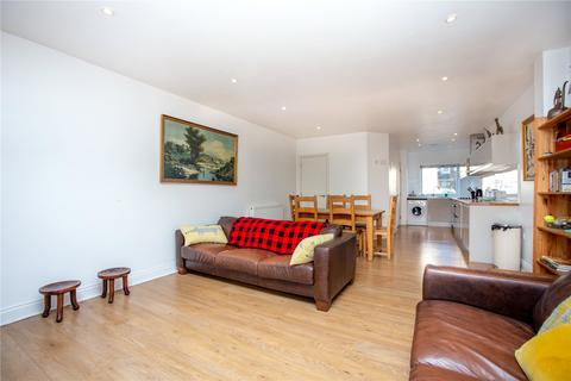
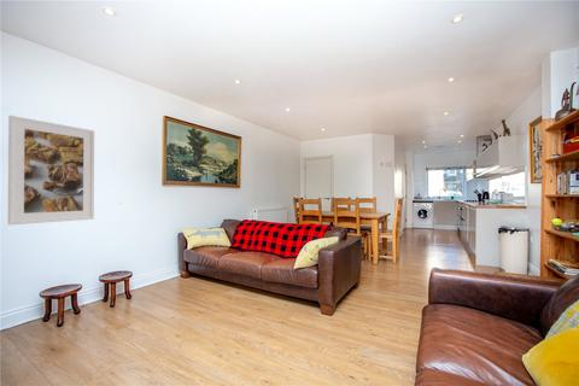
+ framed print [7,115,95,226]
